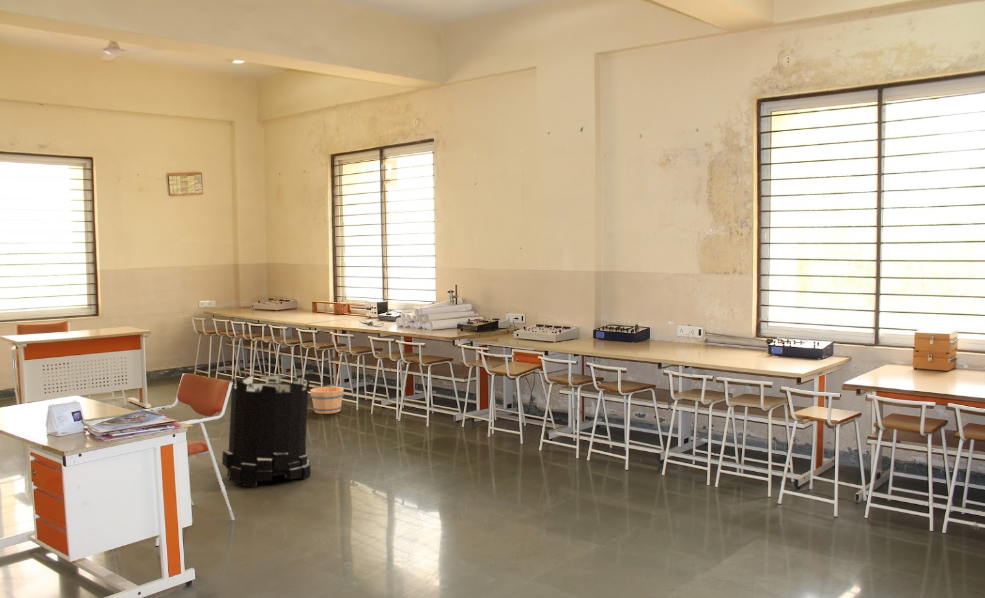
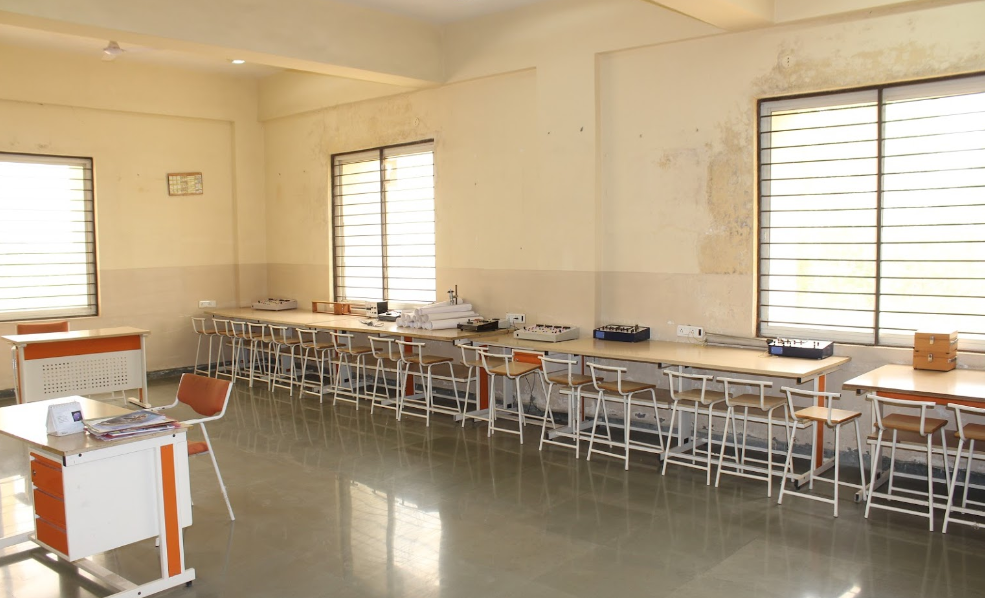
- bucket [309,386,345,415]
- trash can [221,374,312,488]
